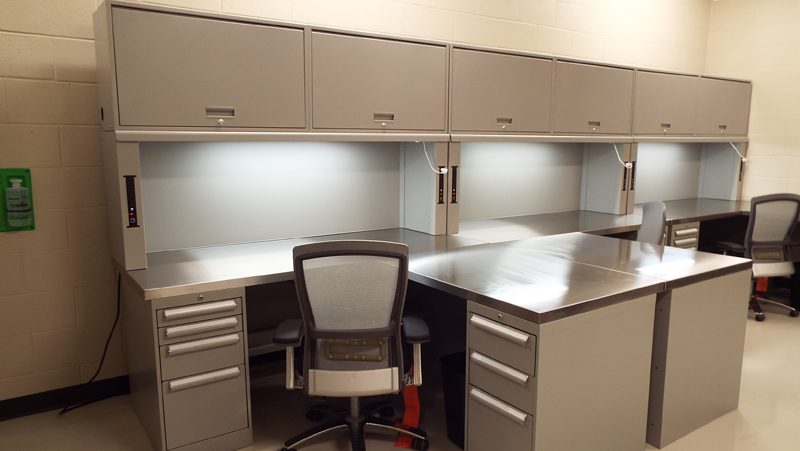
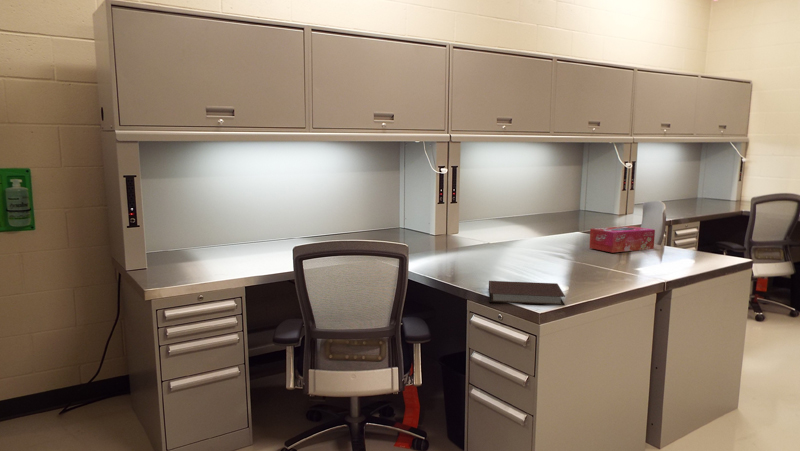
+ tissue box [588,225,656,254]
+ notebook [488,280,566,306]
